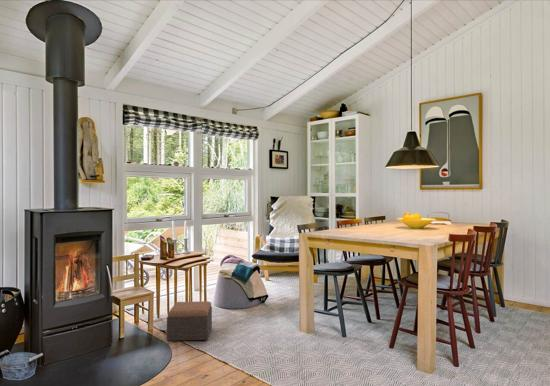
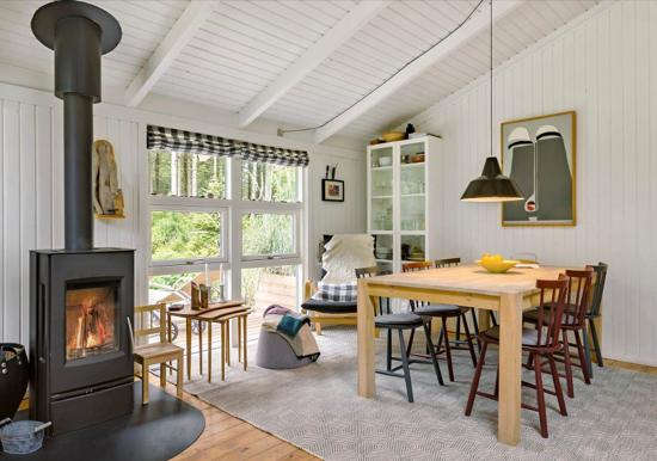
- footstool [166,300,213,342]
